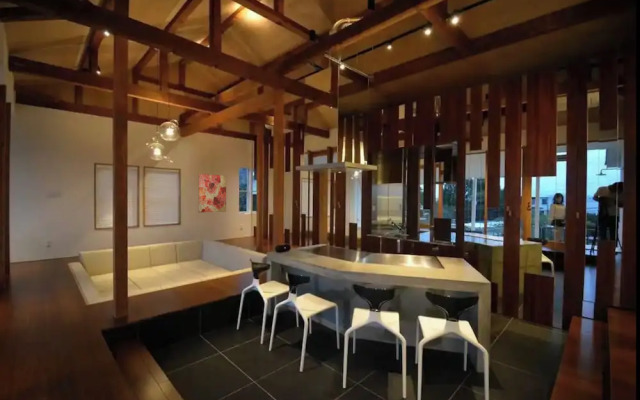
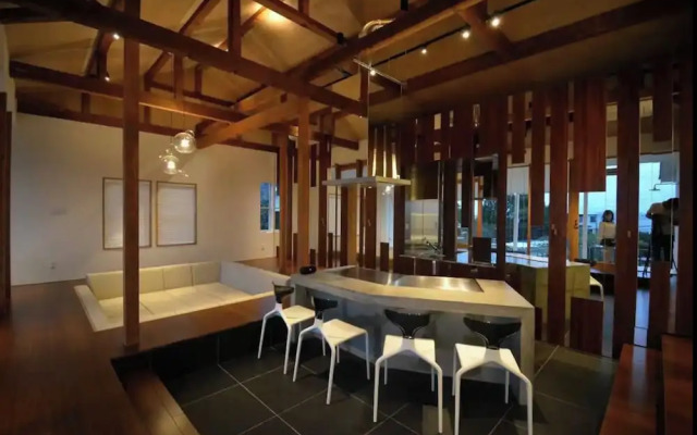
- wall art [198,173,227,213]
